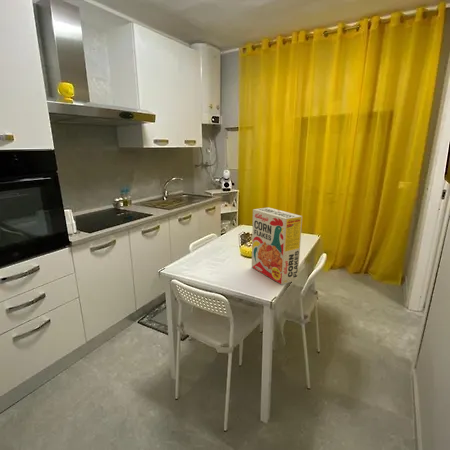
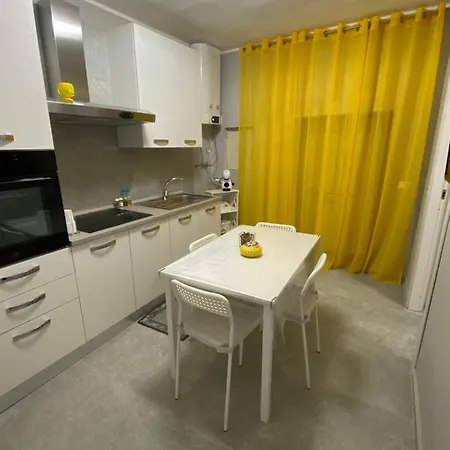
- cereal box [251,206,303,285]
